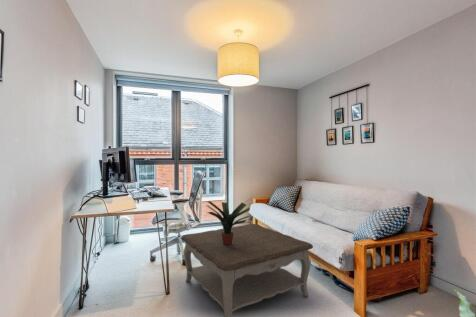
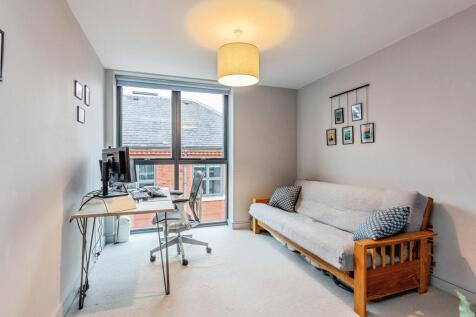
- potted plant [205,197,252,246]
- coffee table [180,223,314,317]
